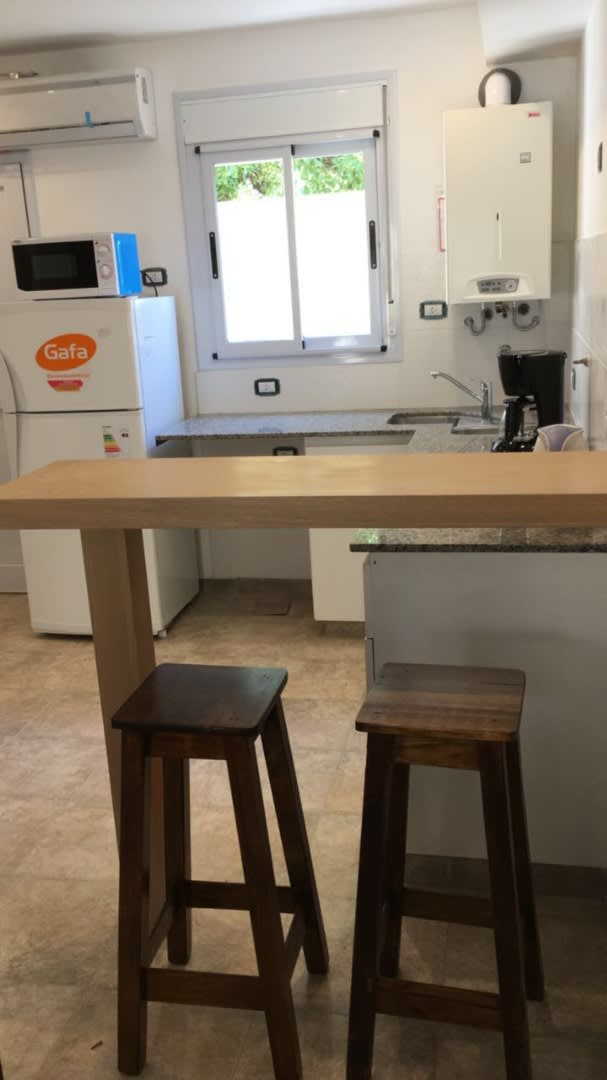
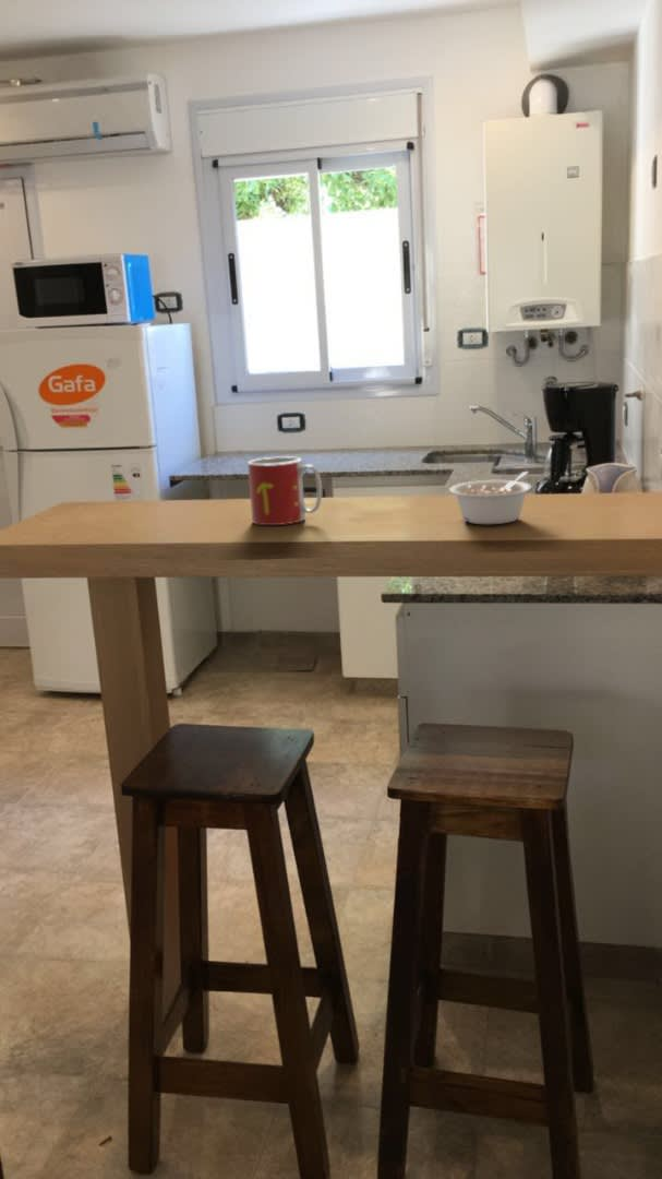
+ legume [448,471,533,525]
+ mug [246,455,323,526]
